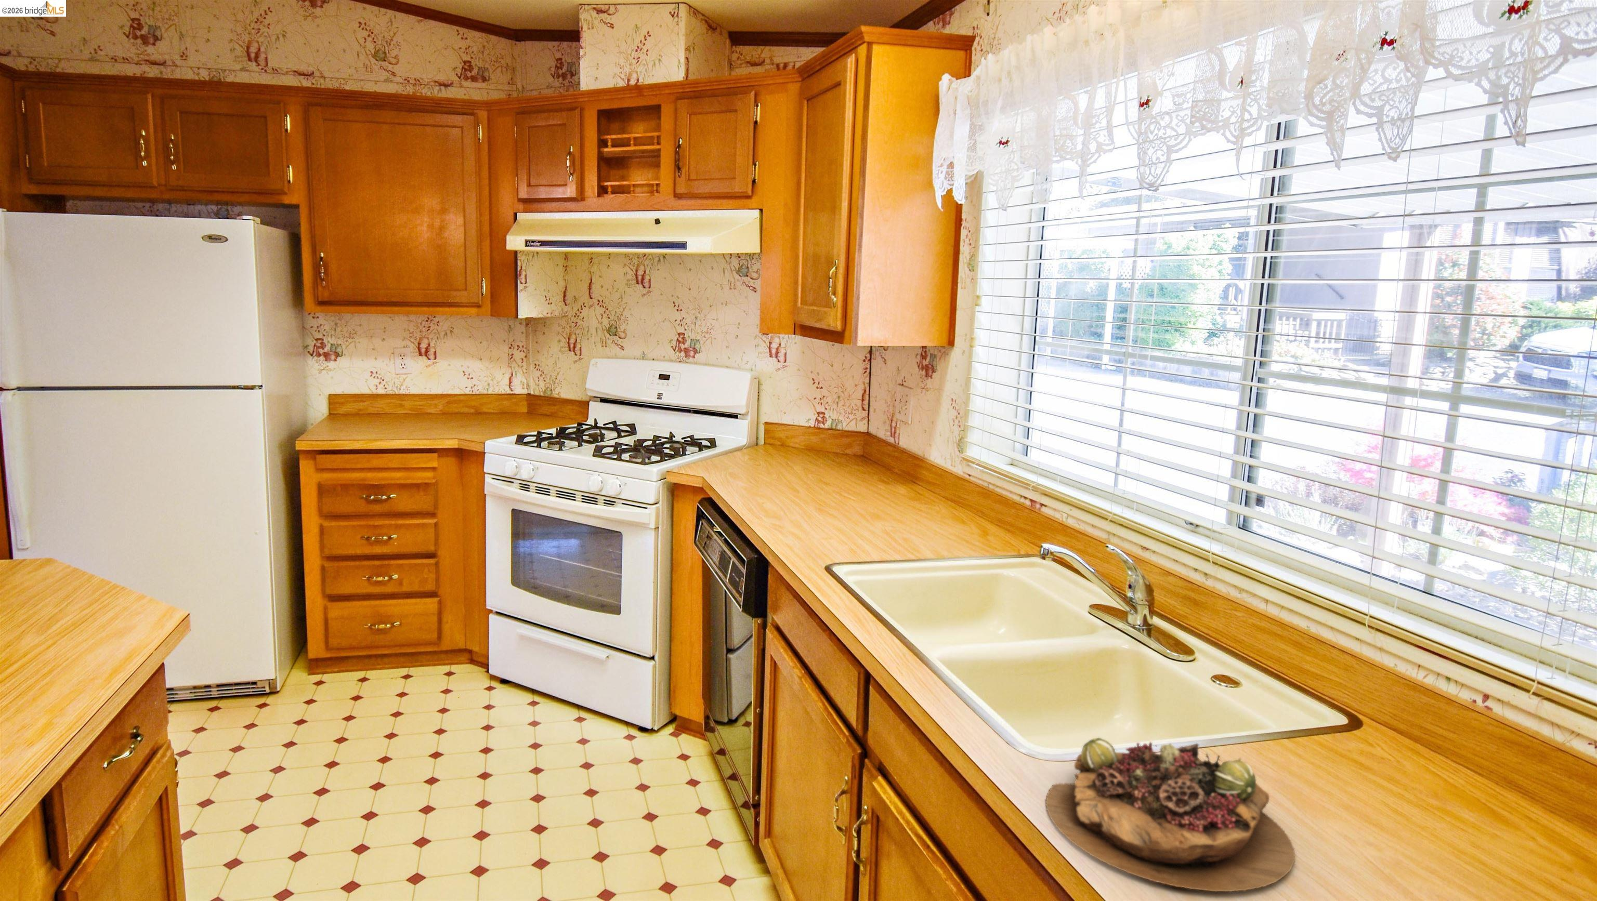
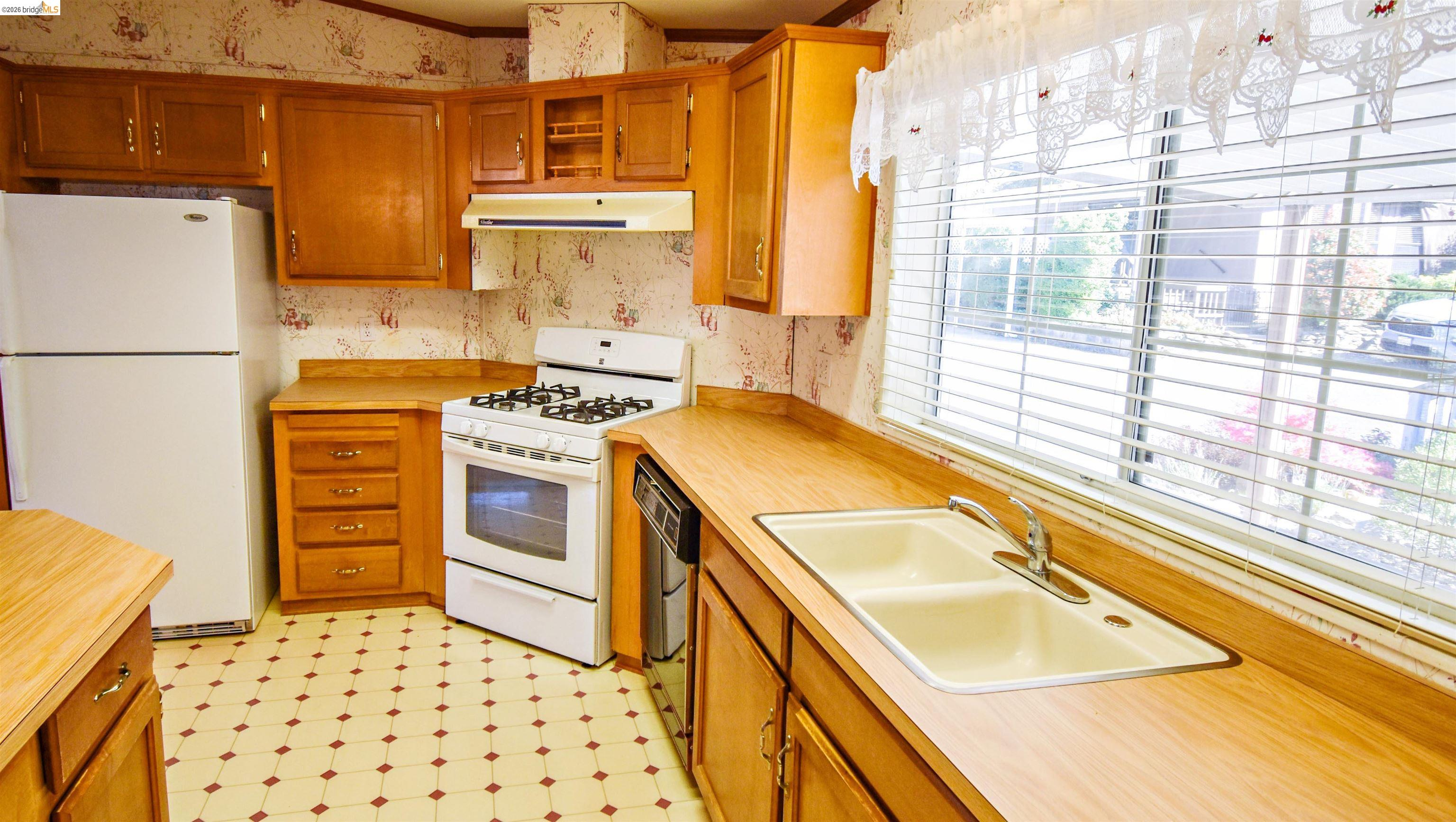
- succulent plant [1044,738,1296,892]
